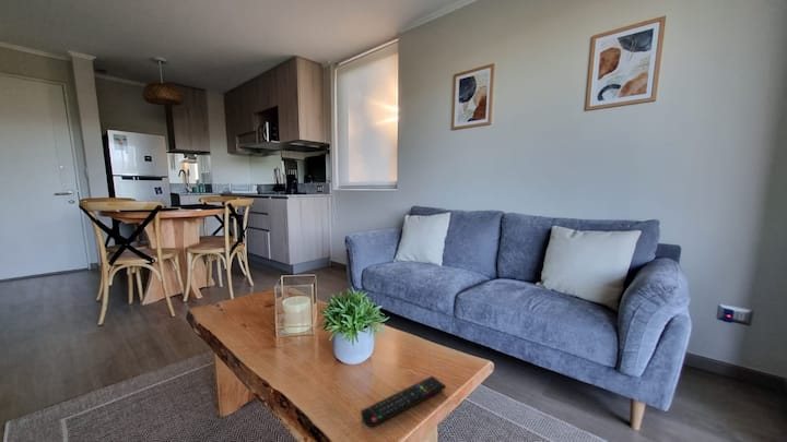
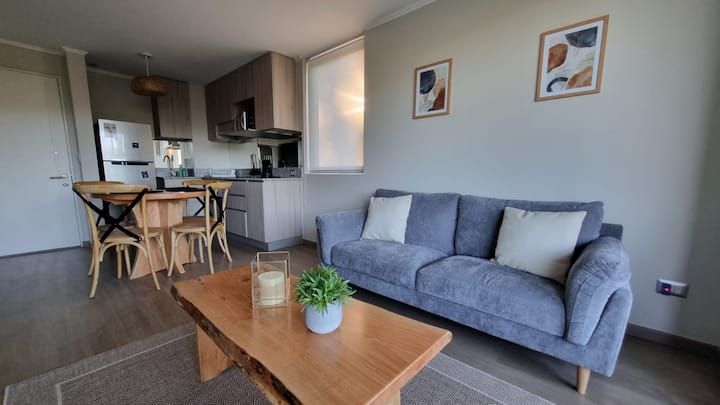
- remote control [360,375,447,428]
